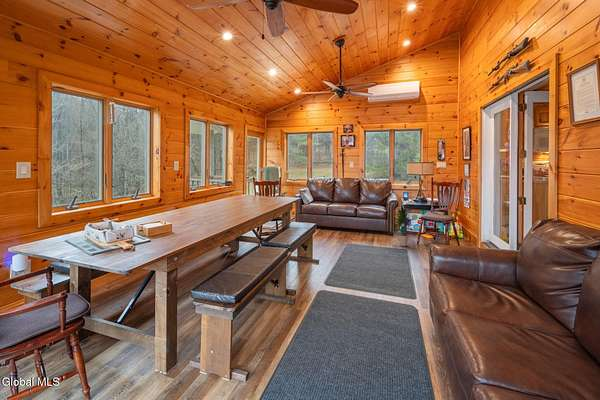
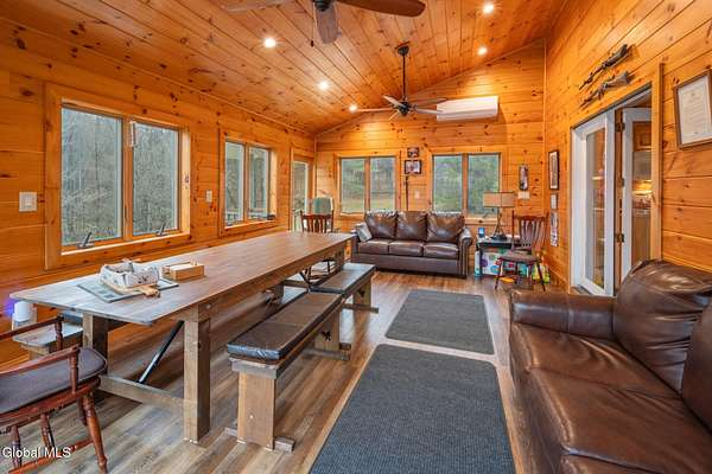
- indoor plant [389,207,417,247]
